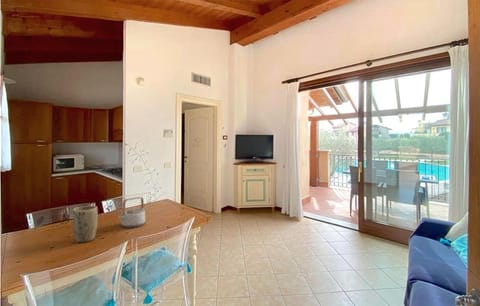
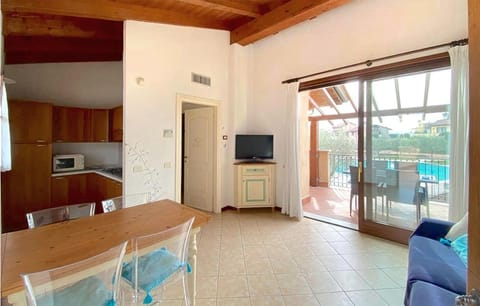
- plant pot [72,205,99,243]
- teapot [117,196,146,228]
